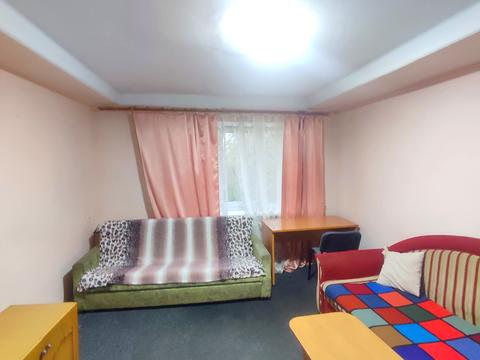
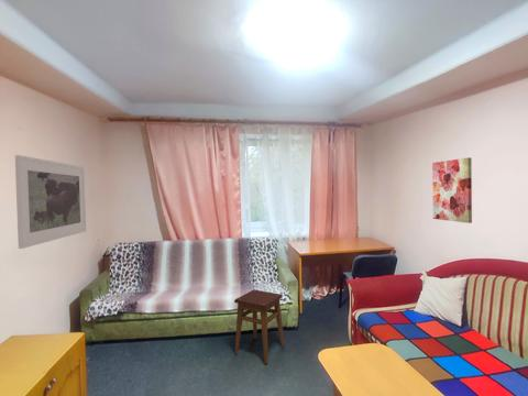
+ stool [233,288,285,364]
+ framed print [14,154,87,250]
+ wall art [431,156,473,224]
